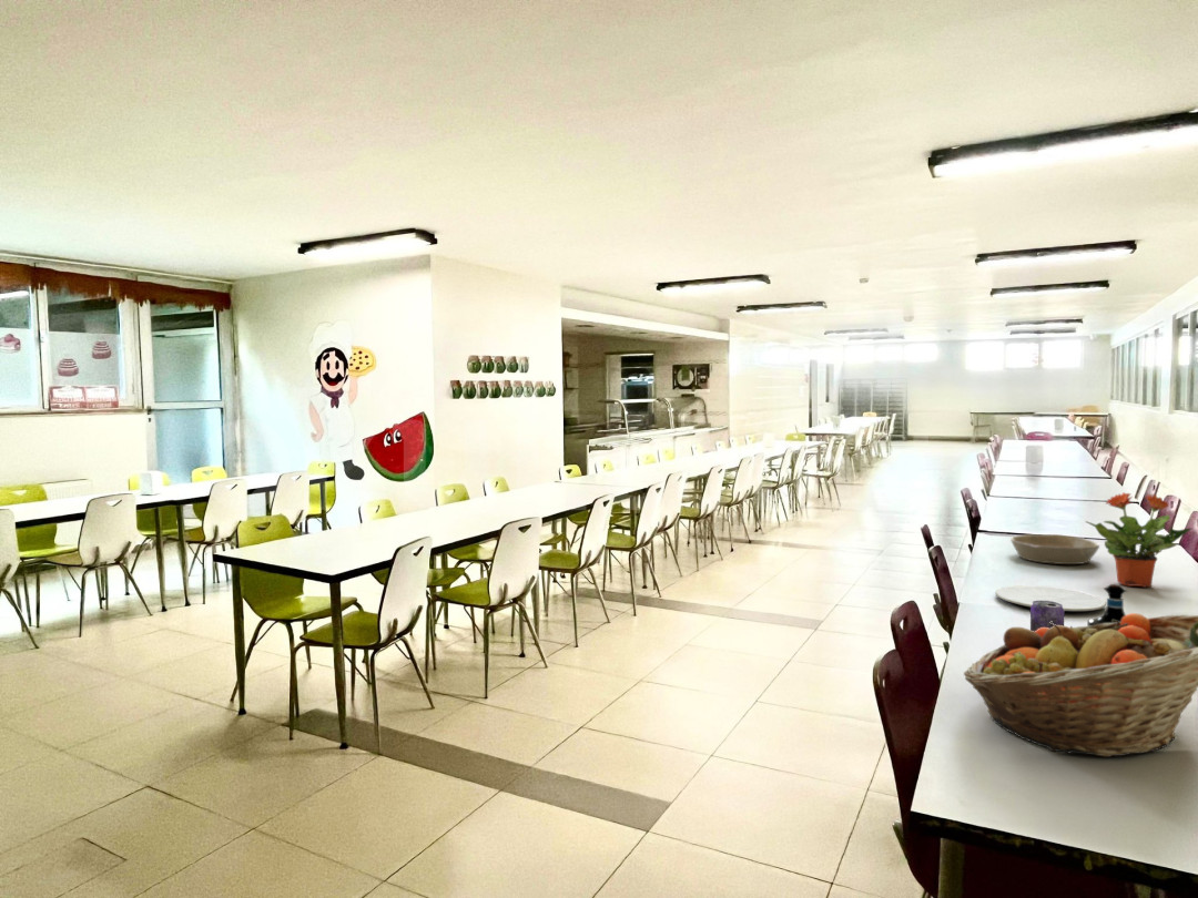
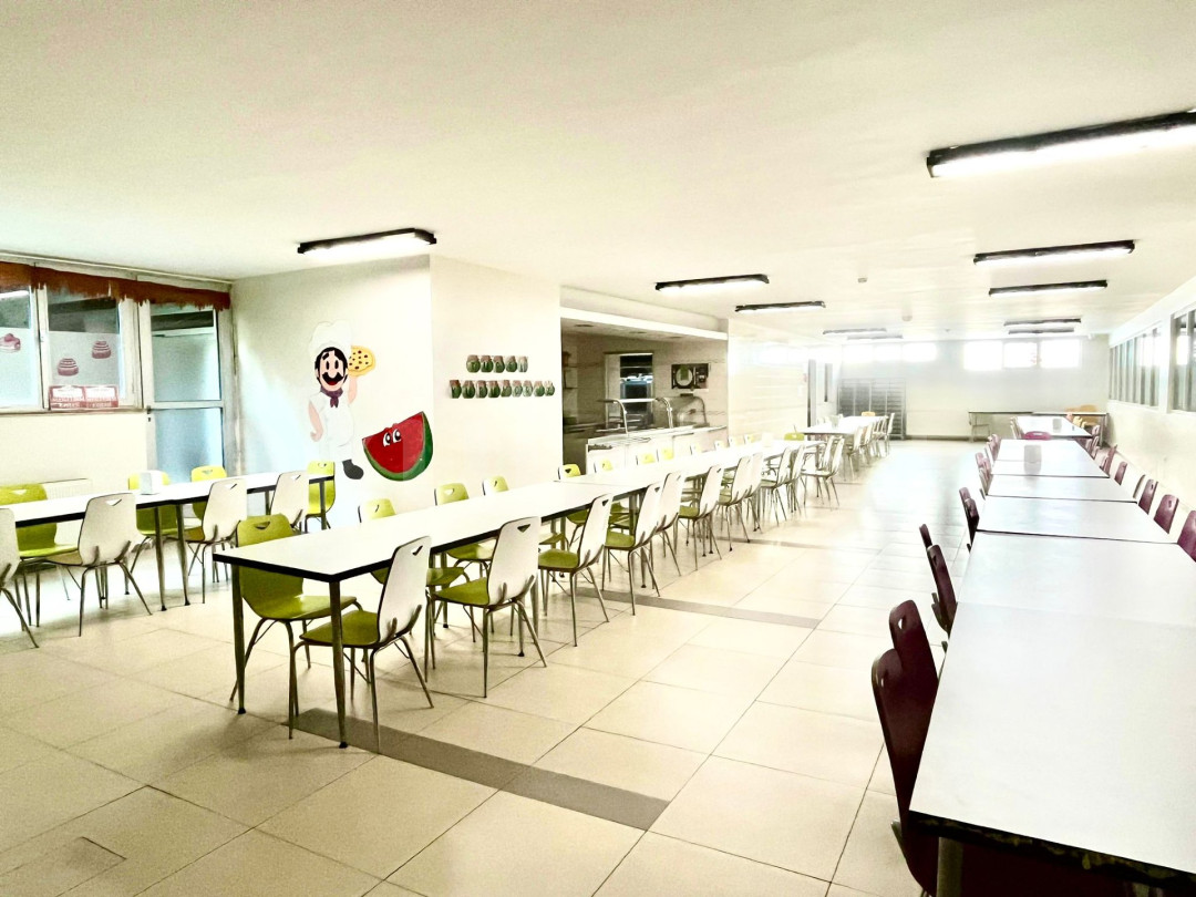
- potted plant [1084,491,1192,589]
- tequila bottle [1086,583,1128,626]
- bowl [1009,533,1100,565]
- beverage can [1029,601,1065,632]
- plate [995,584,1107,612]
- fruit basket [963,612,1198,758]
